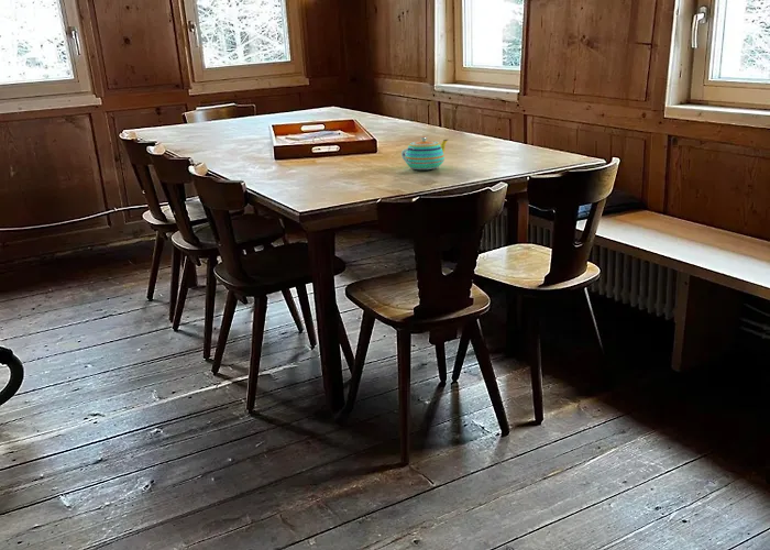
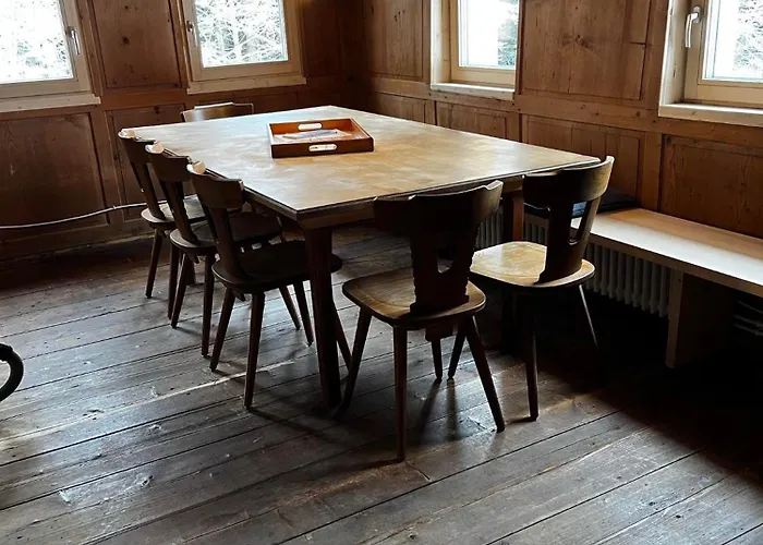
- teapot [400,135,449,170]
